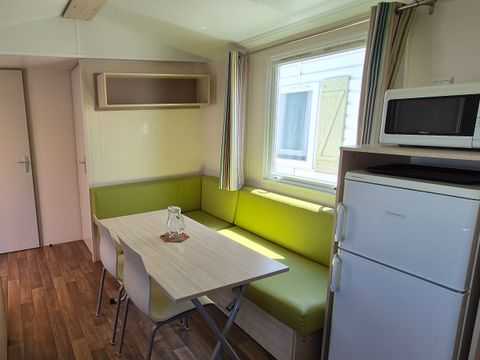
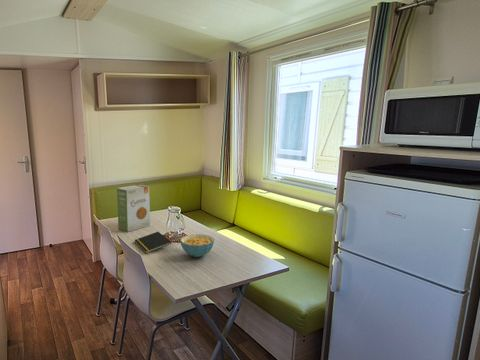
+ cereal bowl [180,233,215,258]
+ notepad [134,231,172,254]
+ food box [116,184,151,233]
